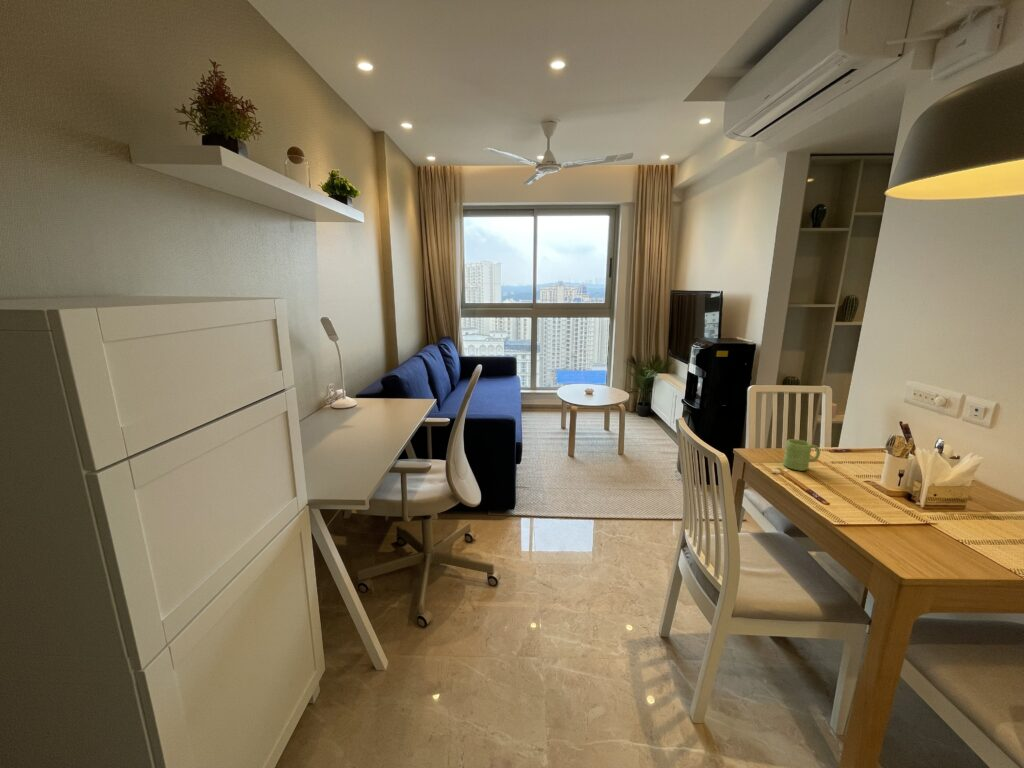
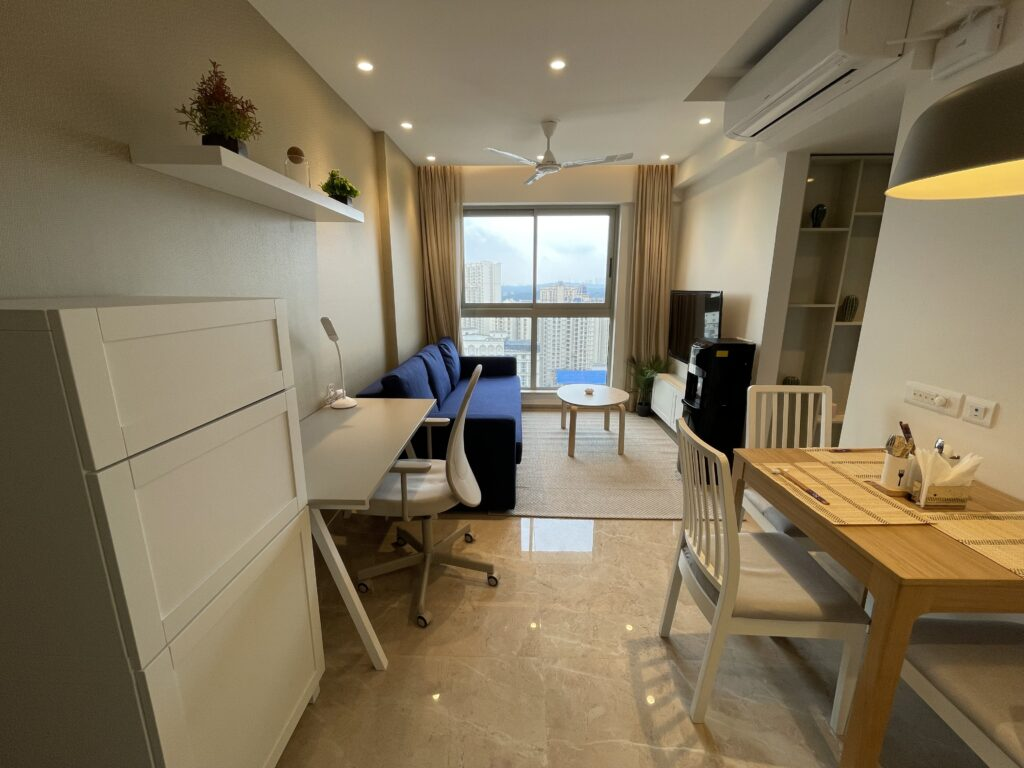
- mug [782,438,821,472]
